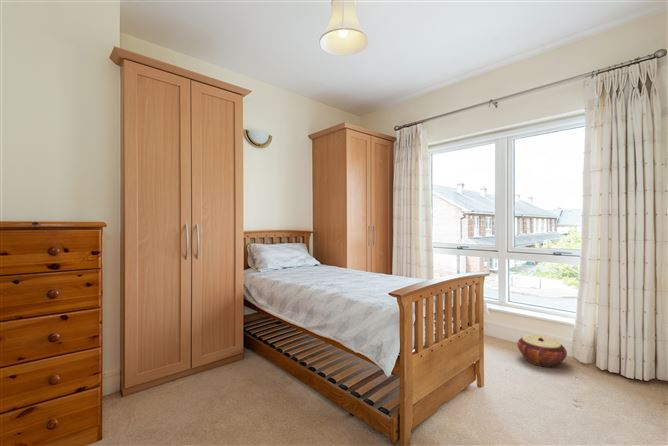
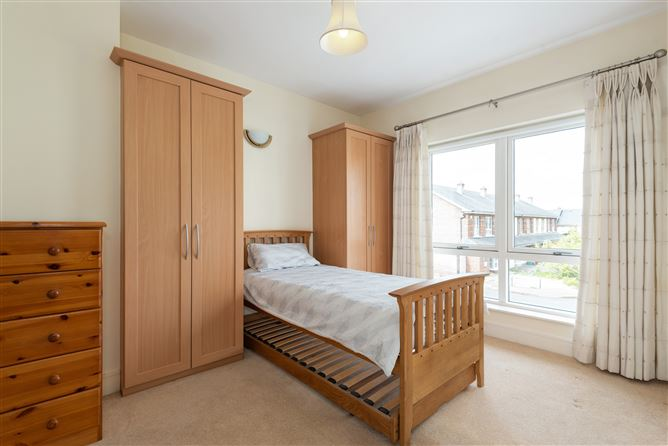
- woven basket [516,334,568,368]
